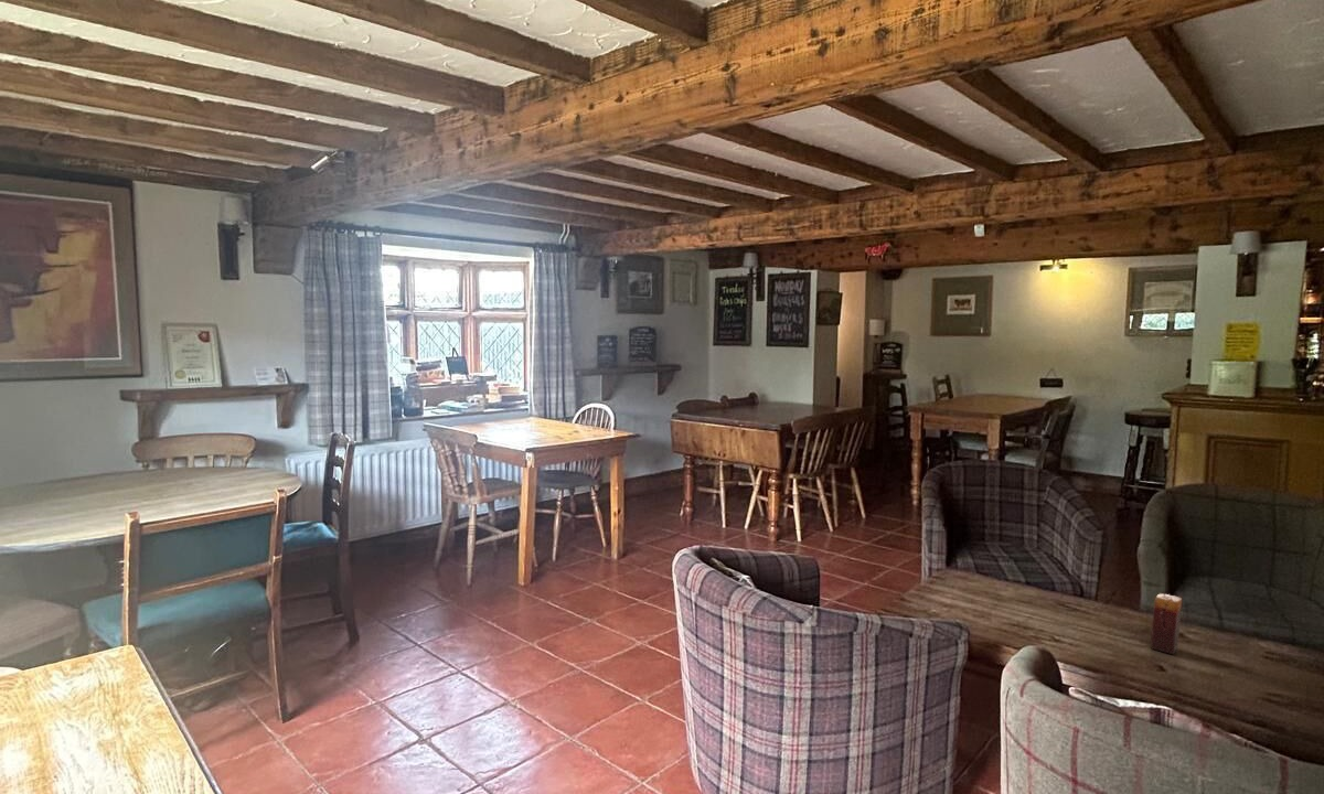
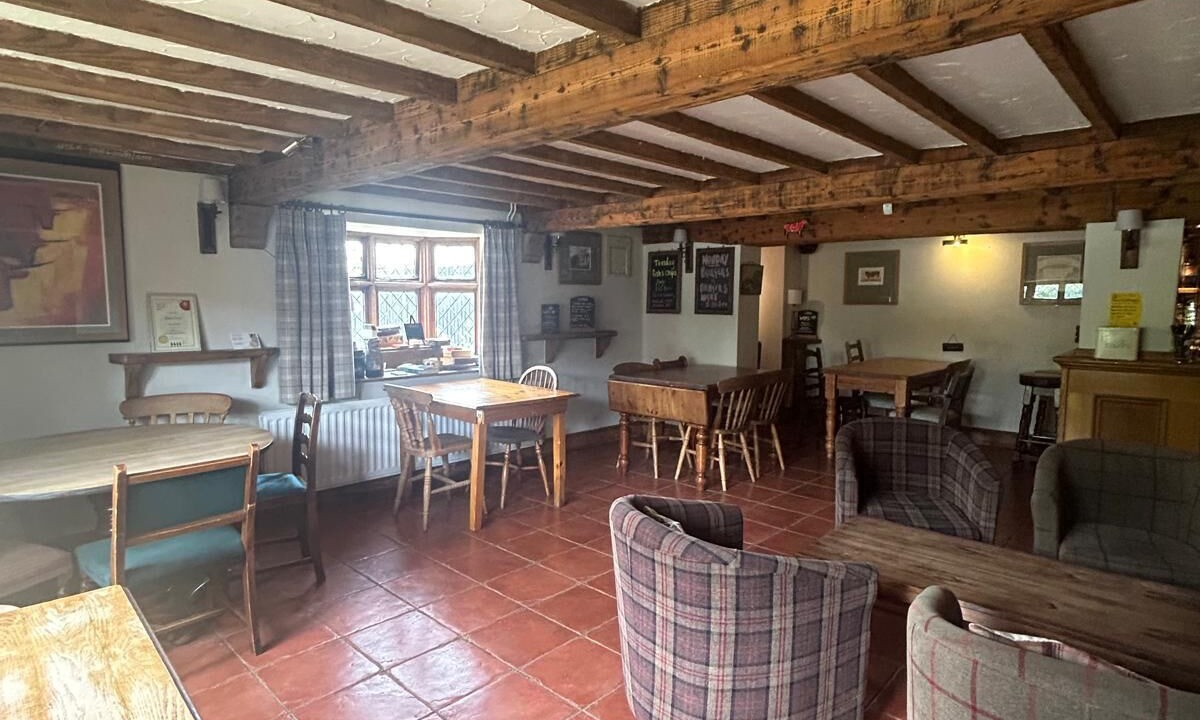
- candle [1150,592,1183,655]
